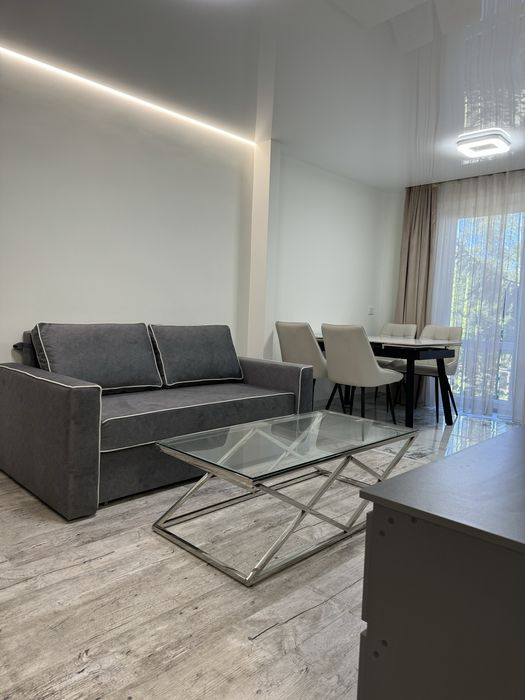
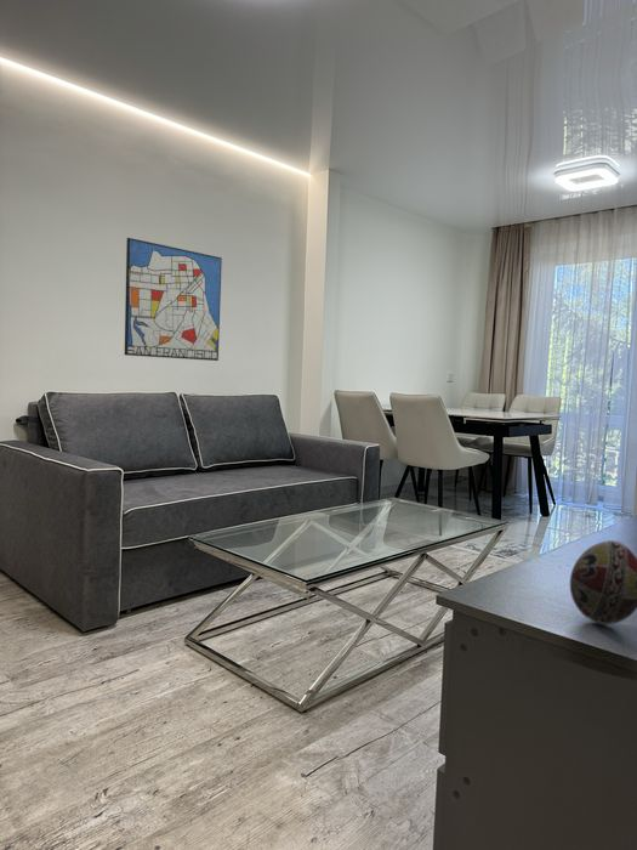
+ decorative egg [569,539,637,625]
+ wall art [124,237,223,362]
